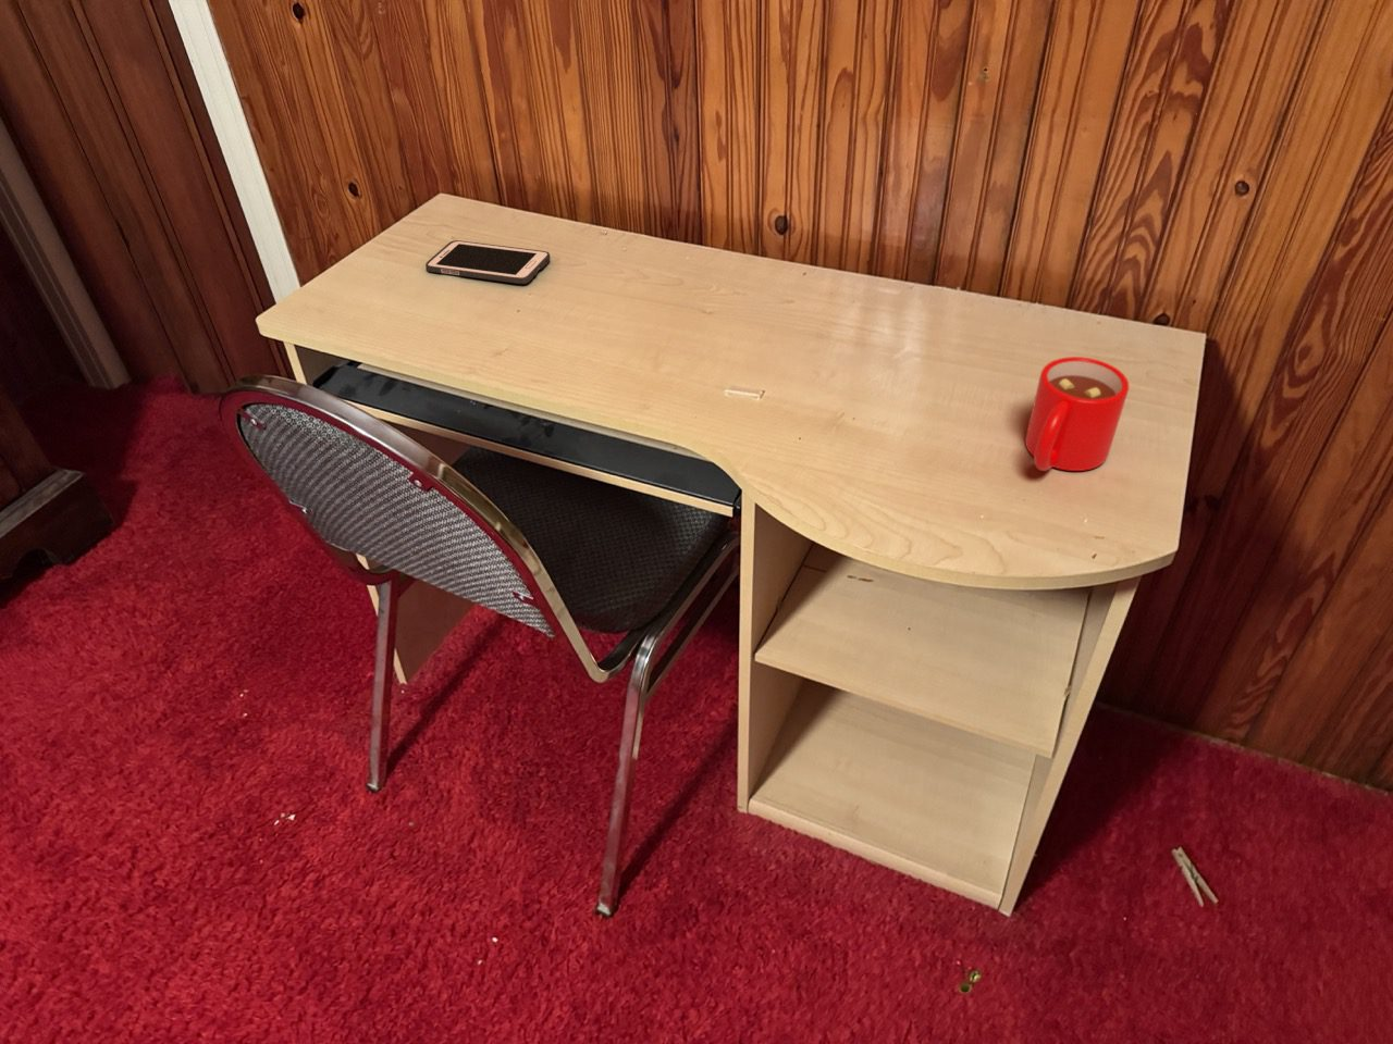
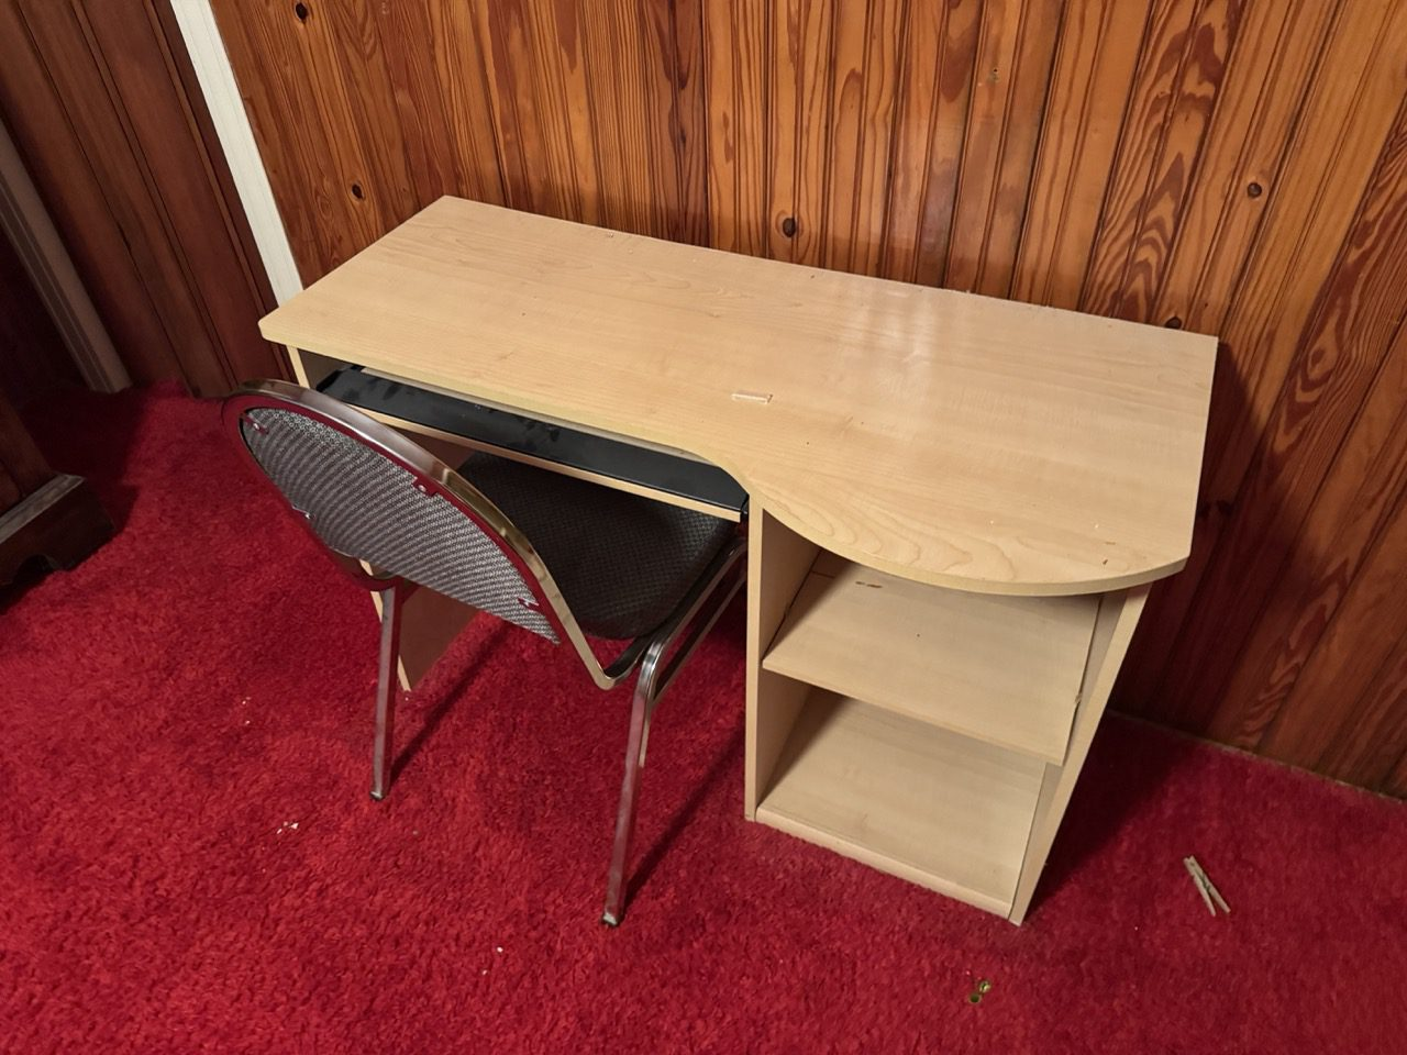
- mug [1024,355,1130,472]
- cell phone [424,239,552,285]
